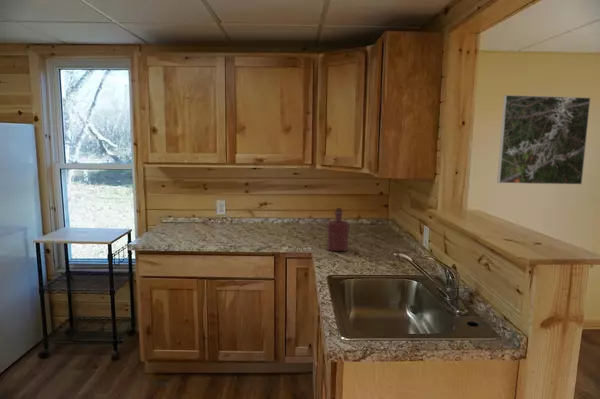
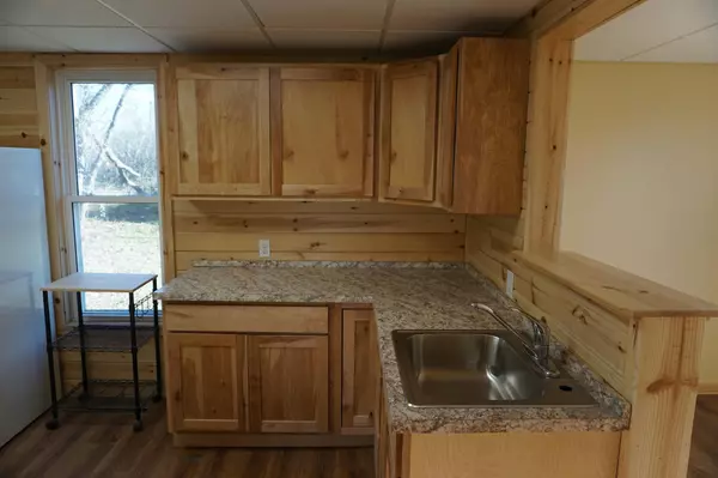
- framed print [496,94,591,185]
- bottle [326,207,351,253]
